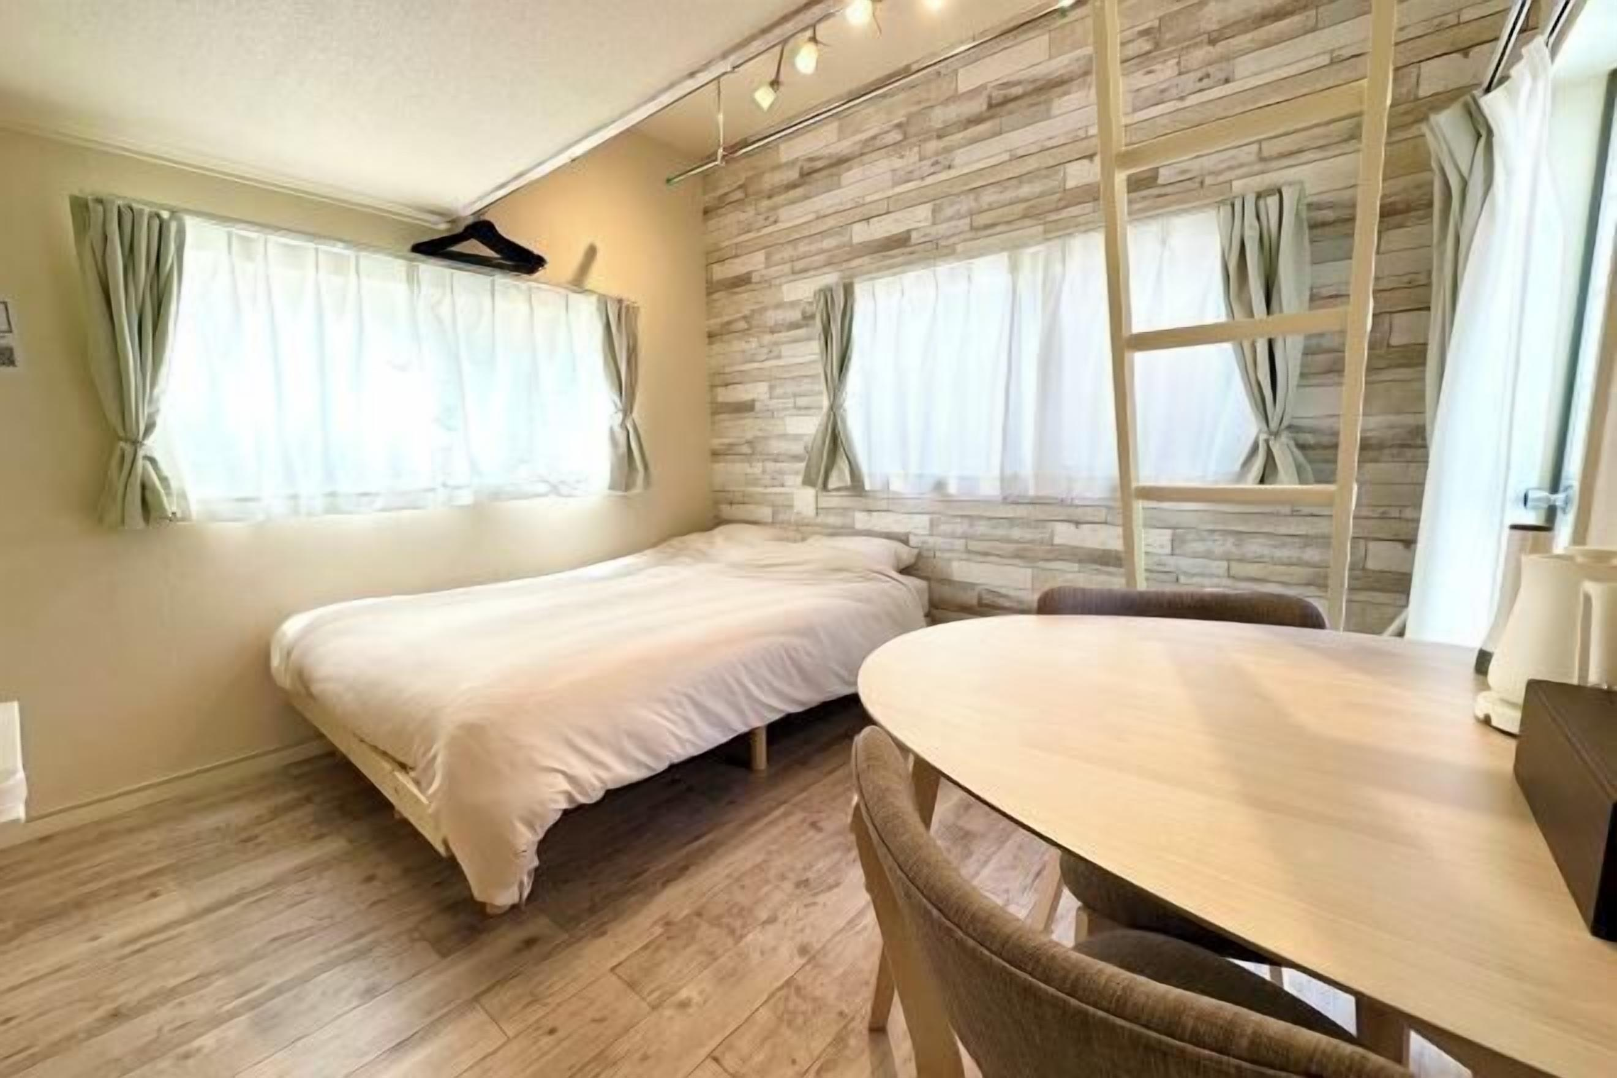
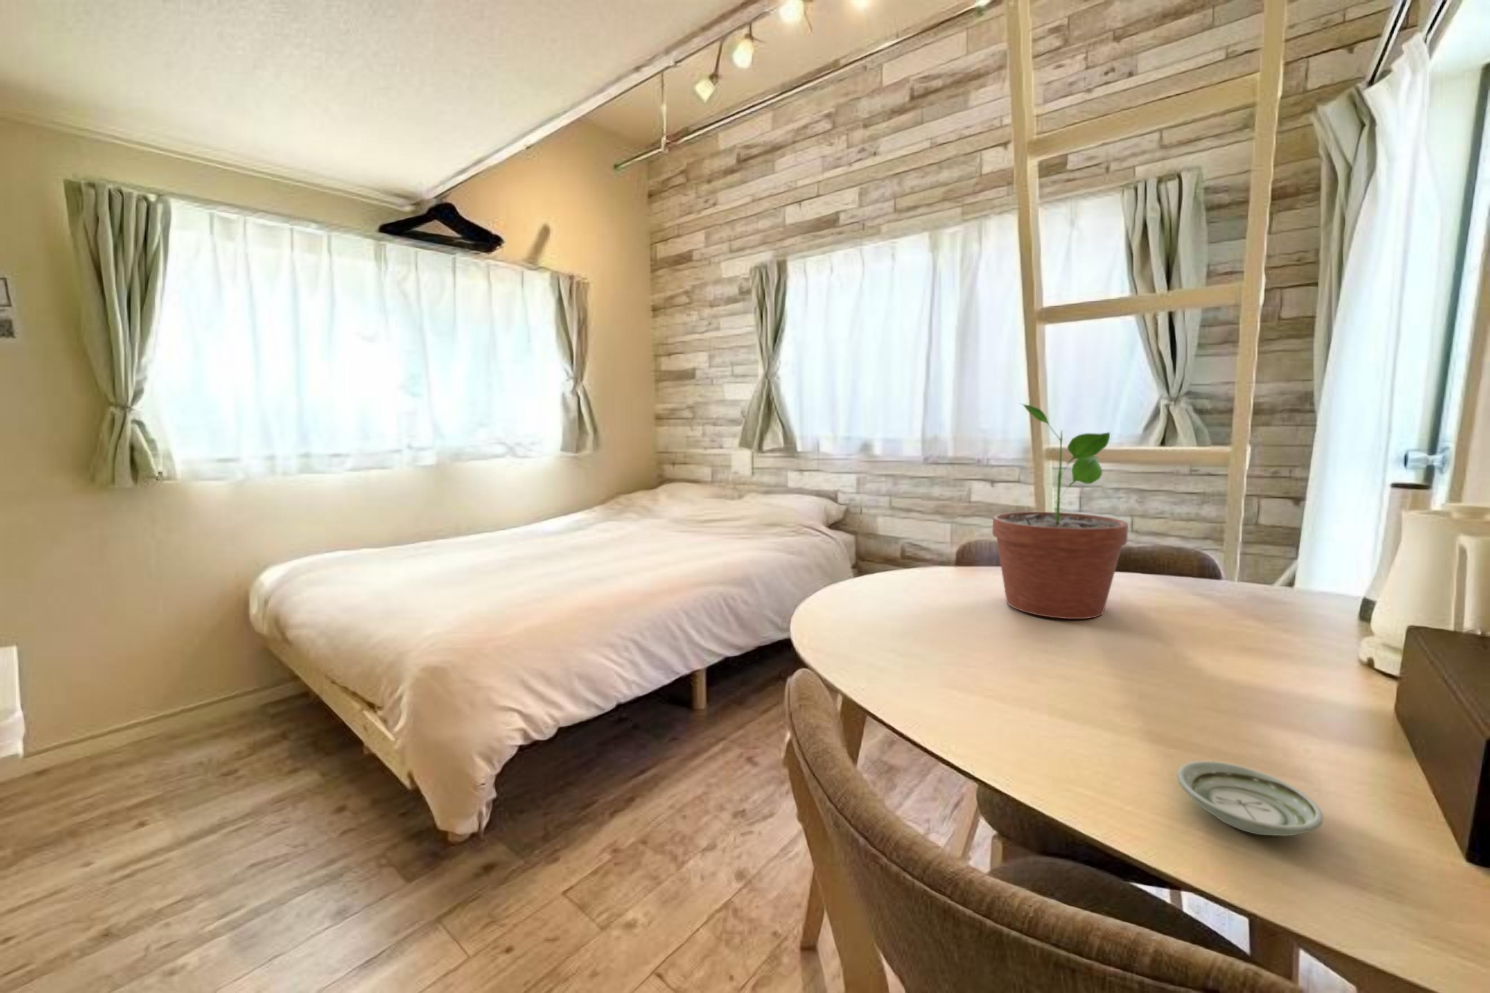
+ potted plant [991,402,1129,620]
+ saucer [1176,760,1324,836]
